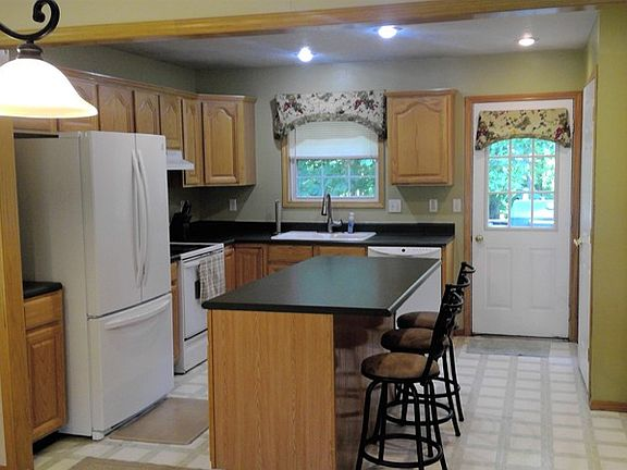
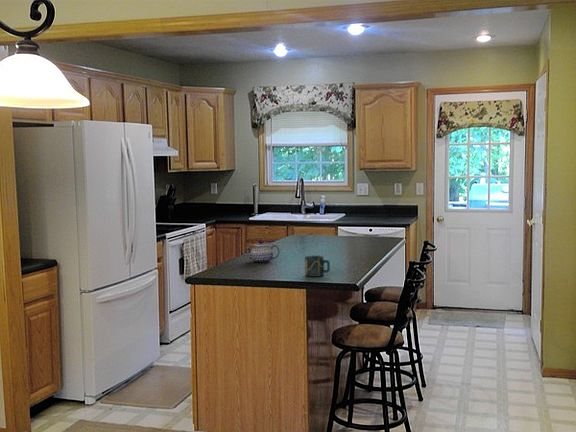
+ teapot [245,239,281,263]
+ cup [304,255,331,278]
